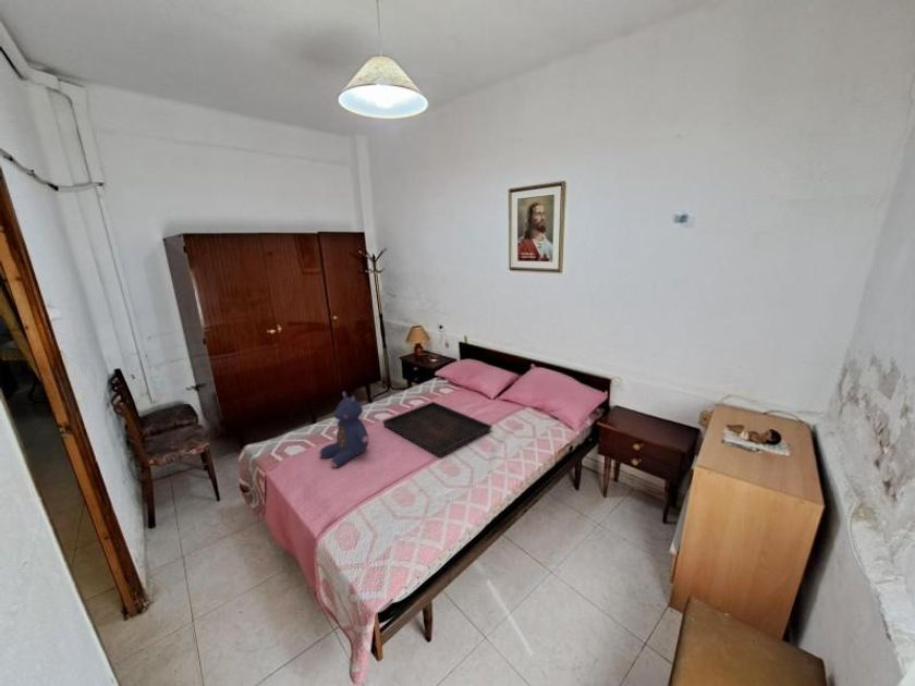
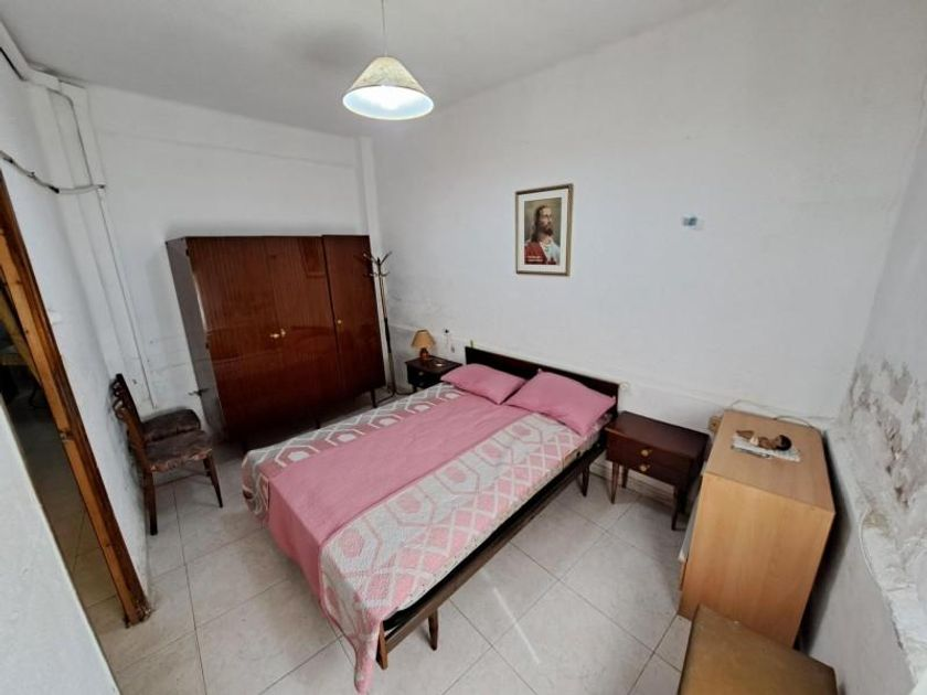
- serving tray [381,401,493,458]
- teddy bear [318,390,370,468]
